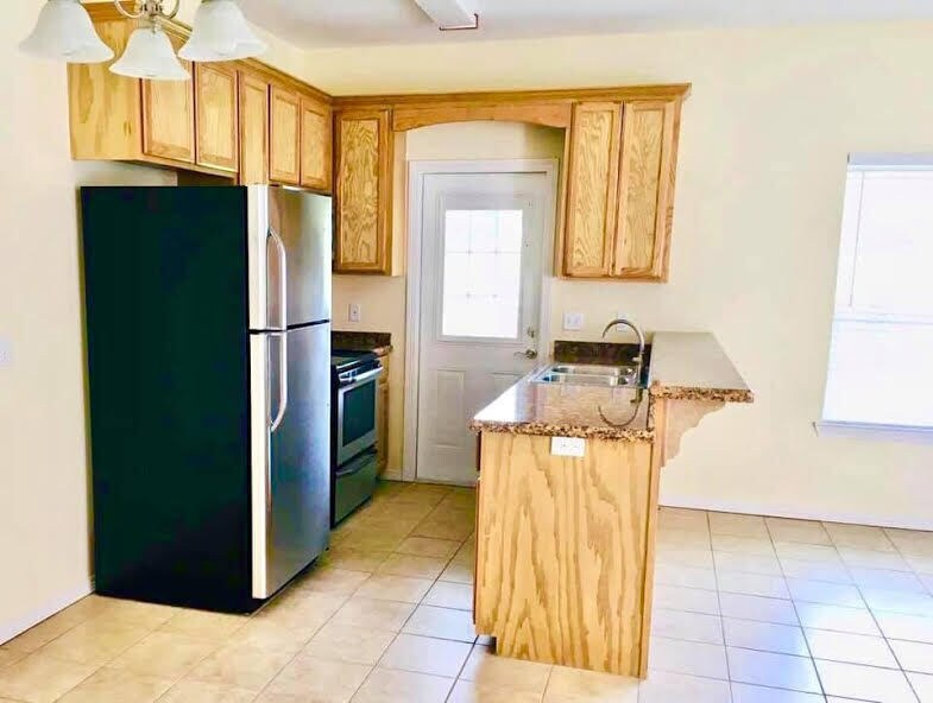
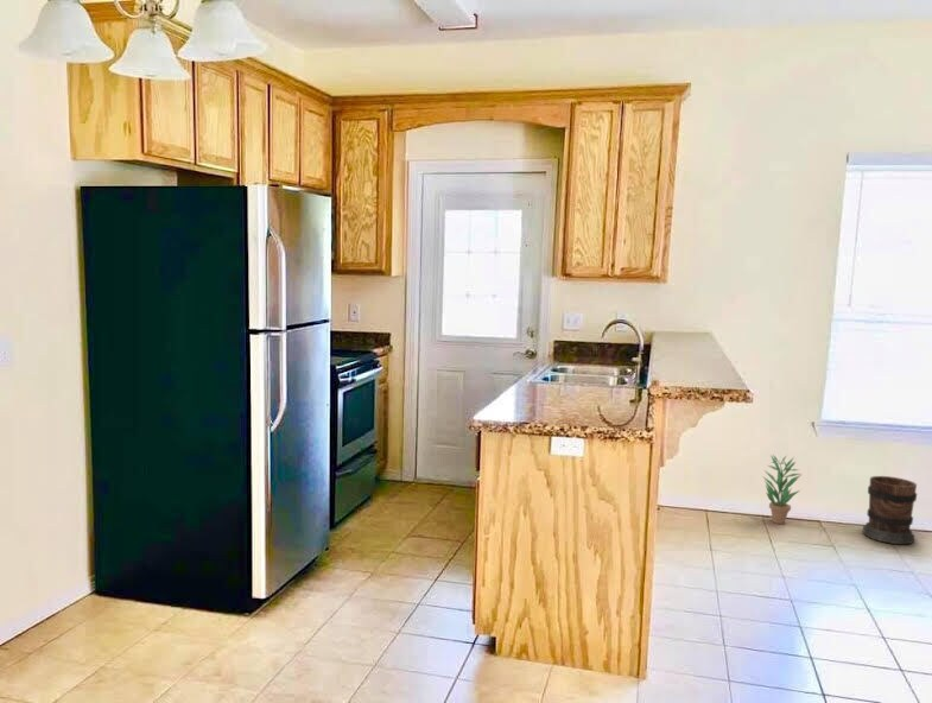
+ potted plant [762,454,803,525]
+ wooden barrel [861,475,918,545]
